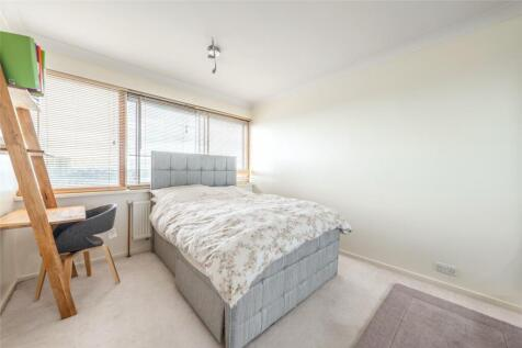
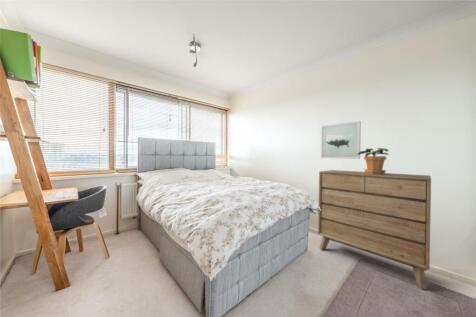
+ dresser [317,169,432,290]
+ wall art [320,120,362,160]
+ potted plant [357,147,390,175]
